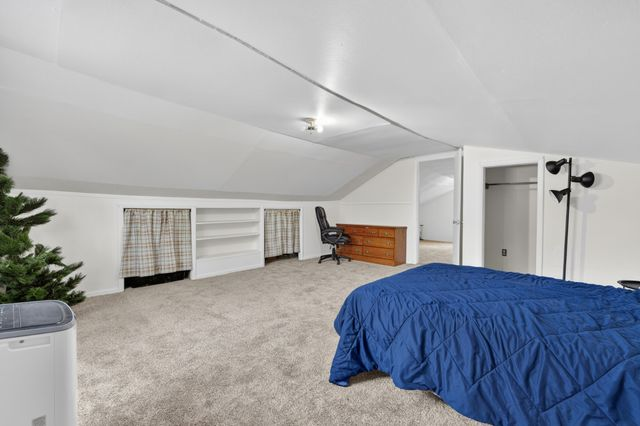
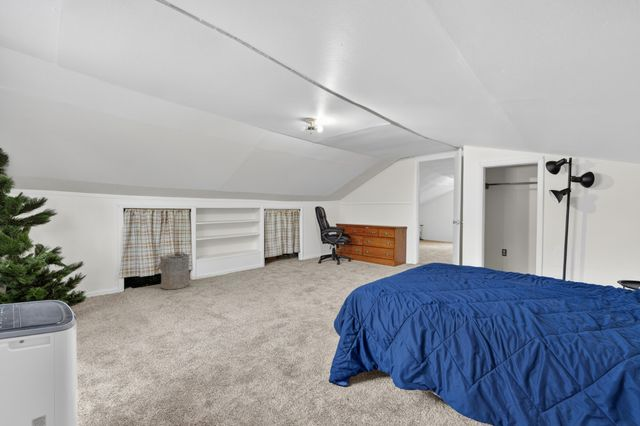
+ laundry hamper [157,251,190,291]
